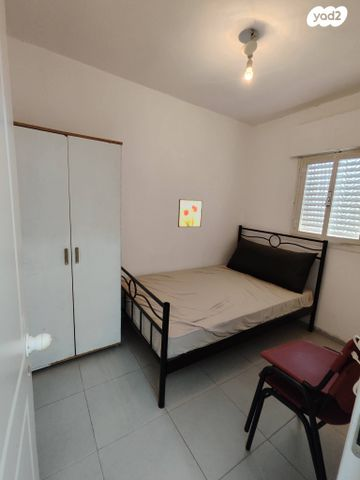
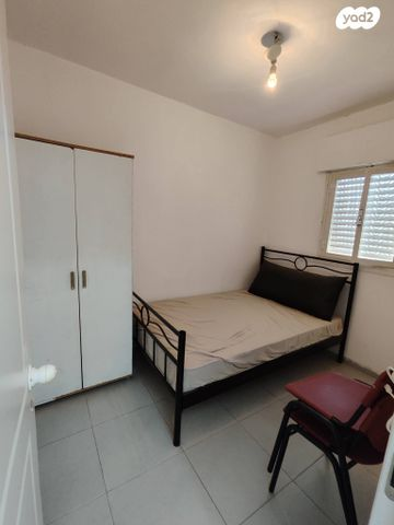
- wall art [177,198,204,228]
